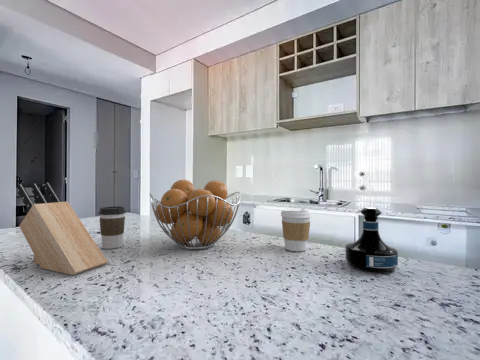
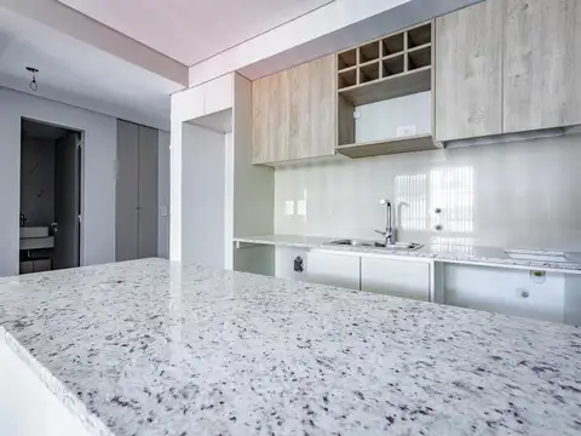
- coffee cup [280,208,312,252]
- fruit basket [149,179,242,251]
- coffee cup [98,206,127,250]
- tequila bottle [344,206,399,274]
- knife block [16,182,109,276]
